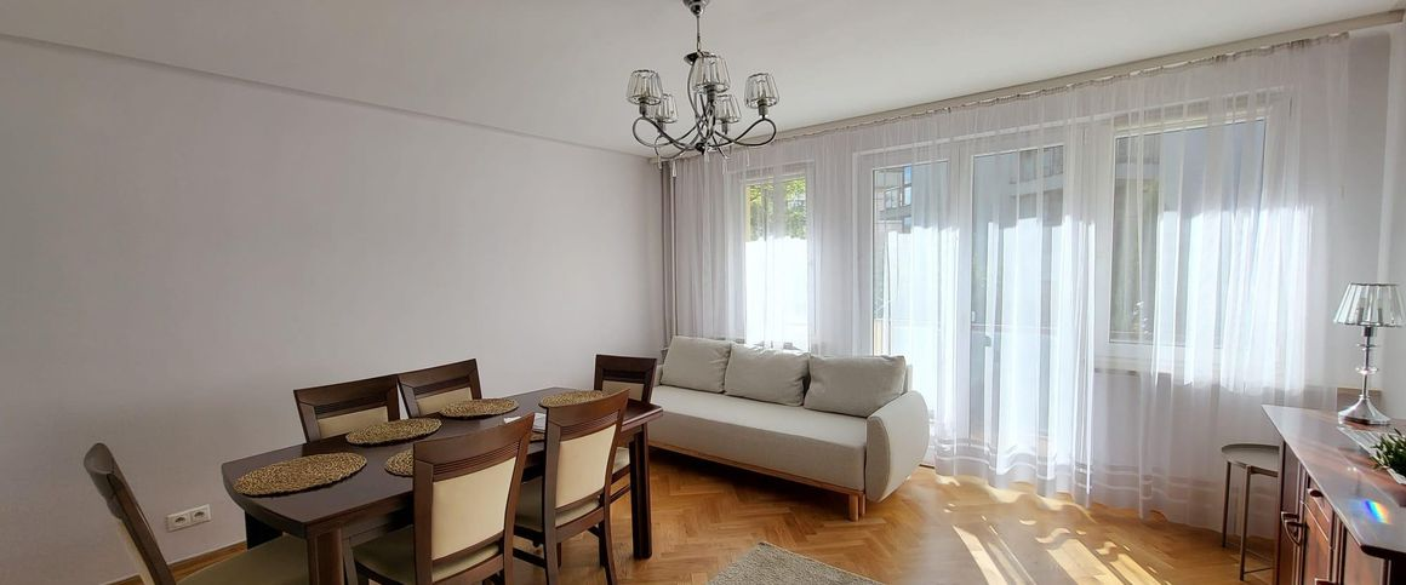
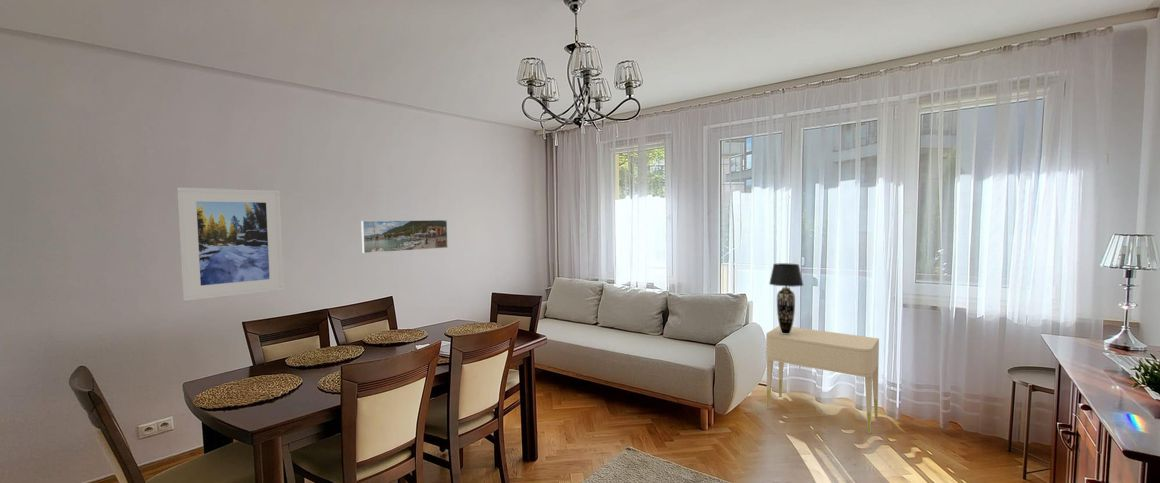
+ nightstand [765,325,880,434]
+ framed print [360,219,449,254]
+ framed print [176,186,285,302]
+ table lamp [768,262,804,334]
